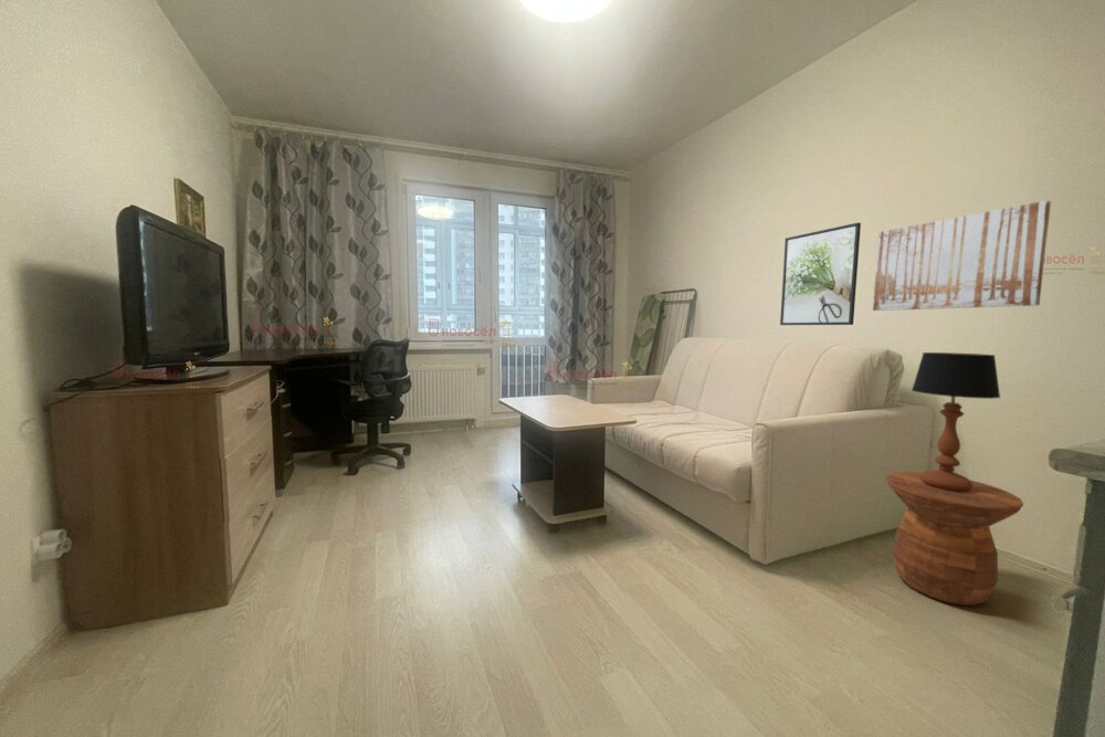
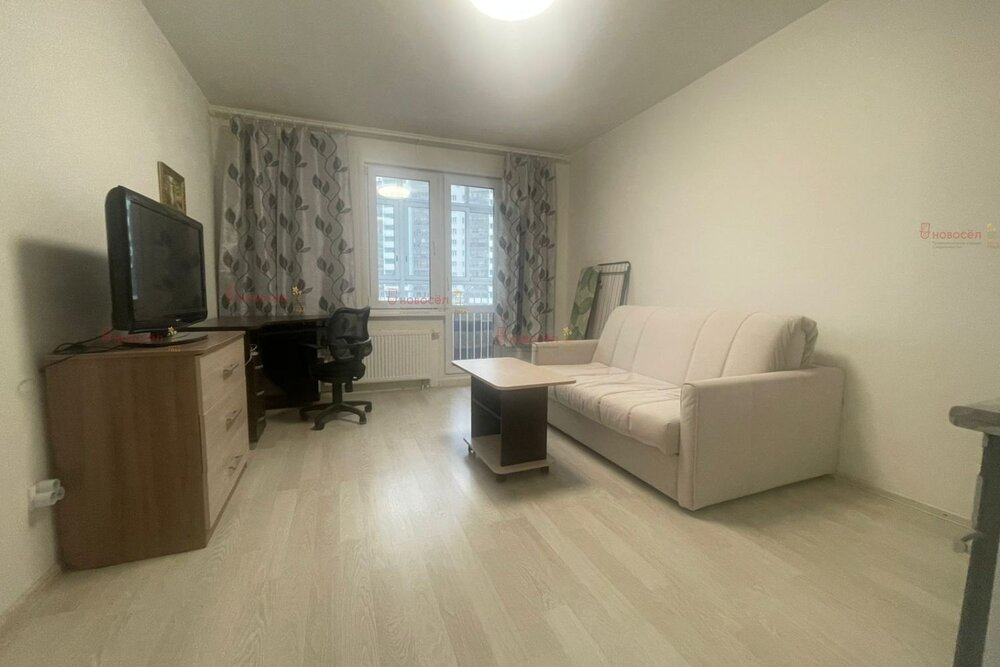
- table lamp [911,351,1001,491]
- wall art [872,200,1052,312]
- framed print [779,221,862,326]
- side table [885,471,1024,607]
